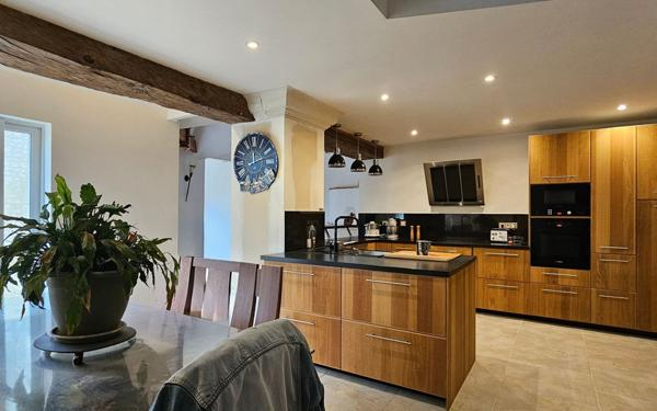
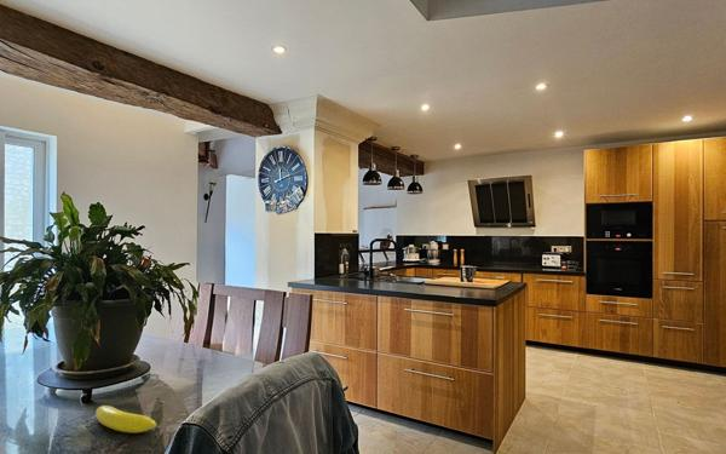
+ banana [94,404,157,435]
